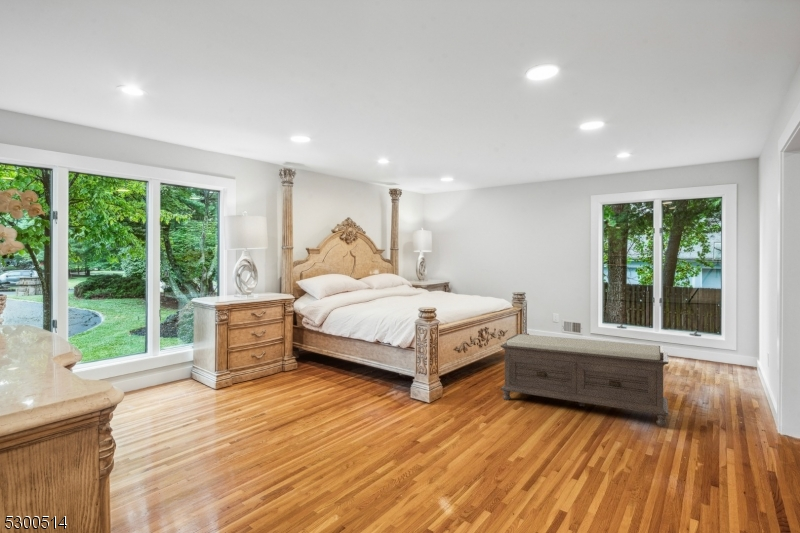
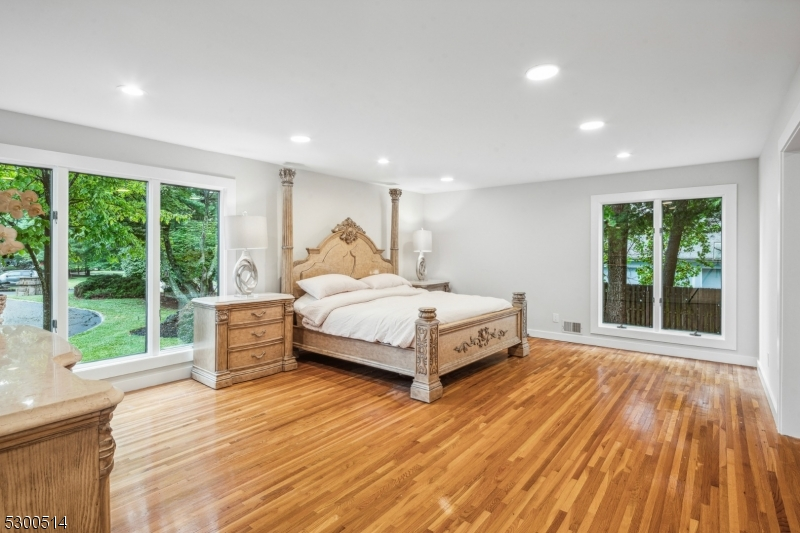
- bench [500,333,670,427]
